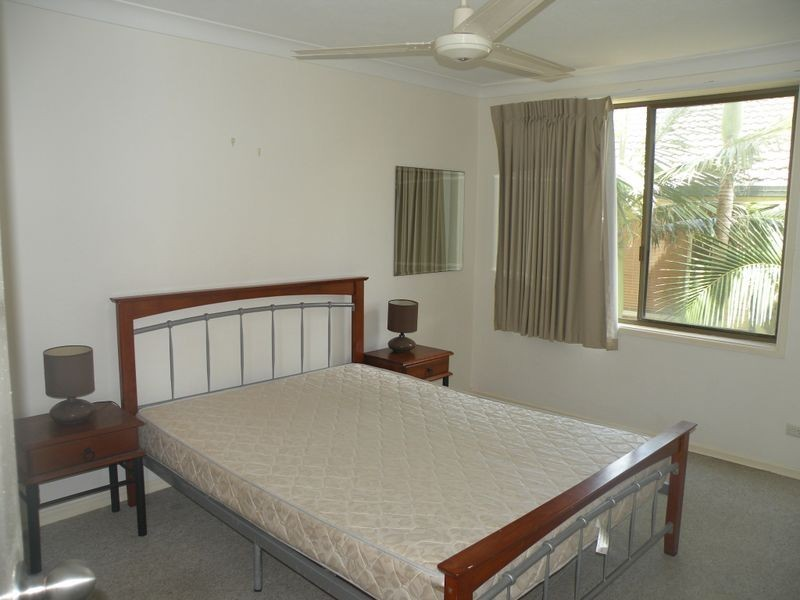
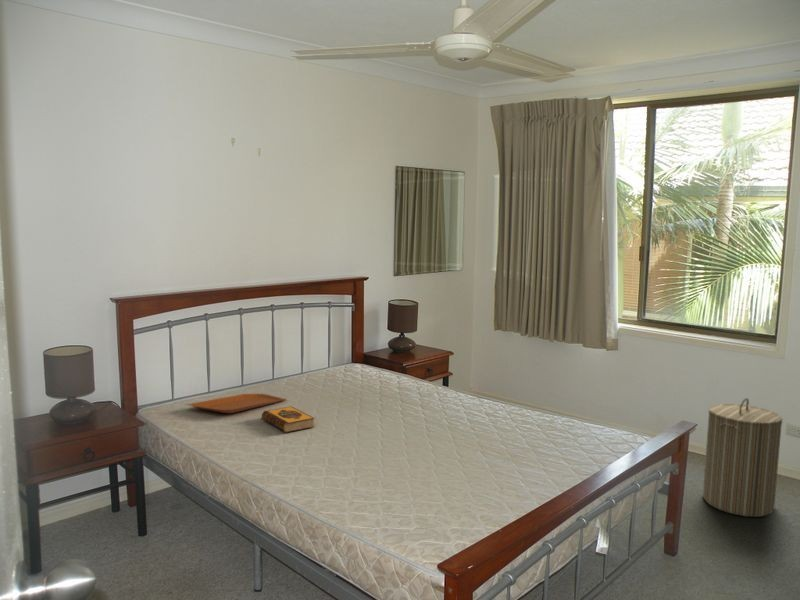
+ hardback book [261,405,315,434]
+ laundry hamper [702,397,784,518]
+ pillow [185,393,288,414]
